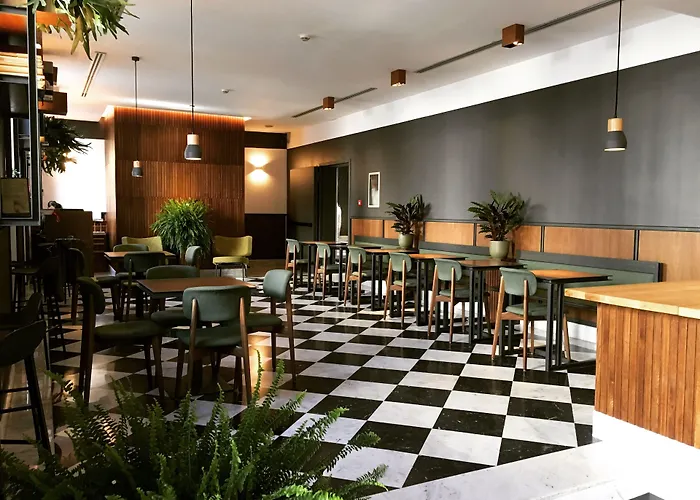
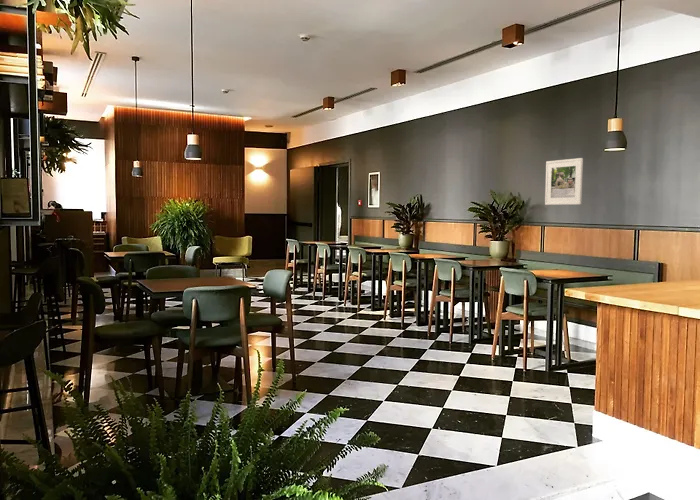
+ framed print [544,157,584,206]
